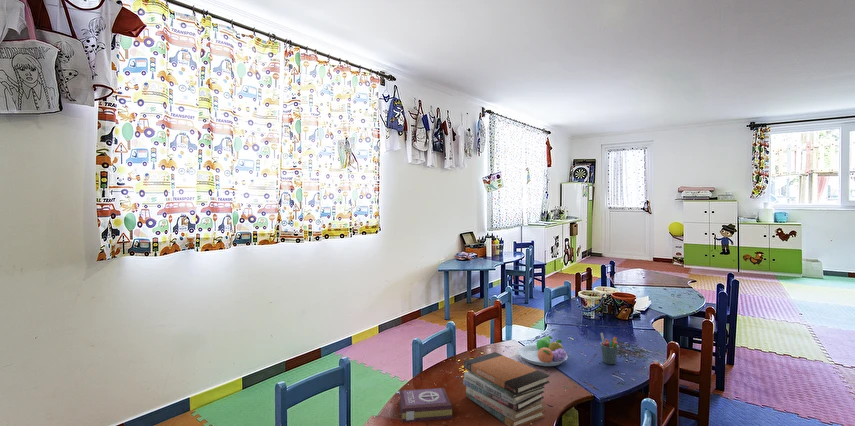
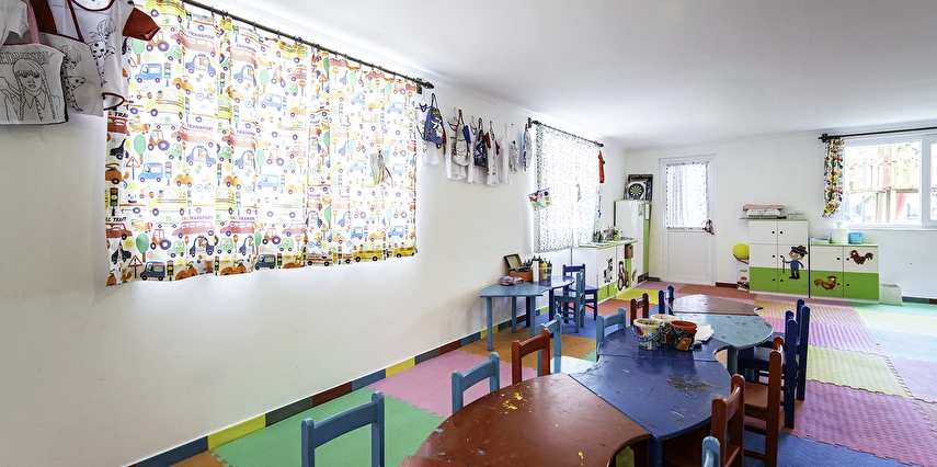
- fruit bowl [517,335,569,367]
- pen holder [599,332,620,365]
- book stack [462,351,550,426]
- book [398,387,453,423]
